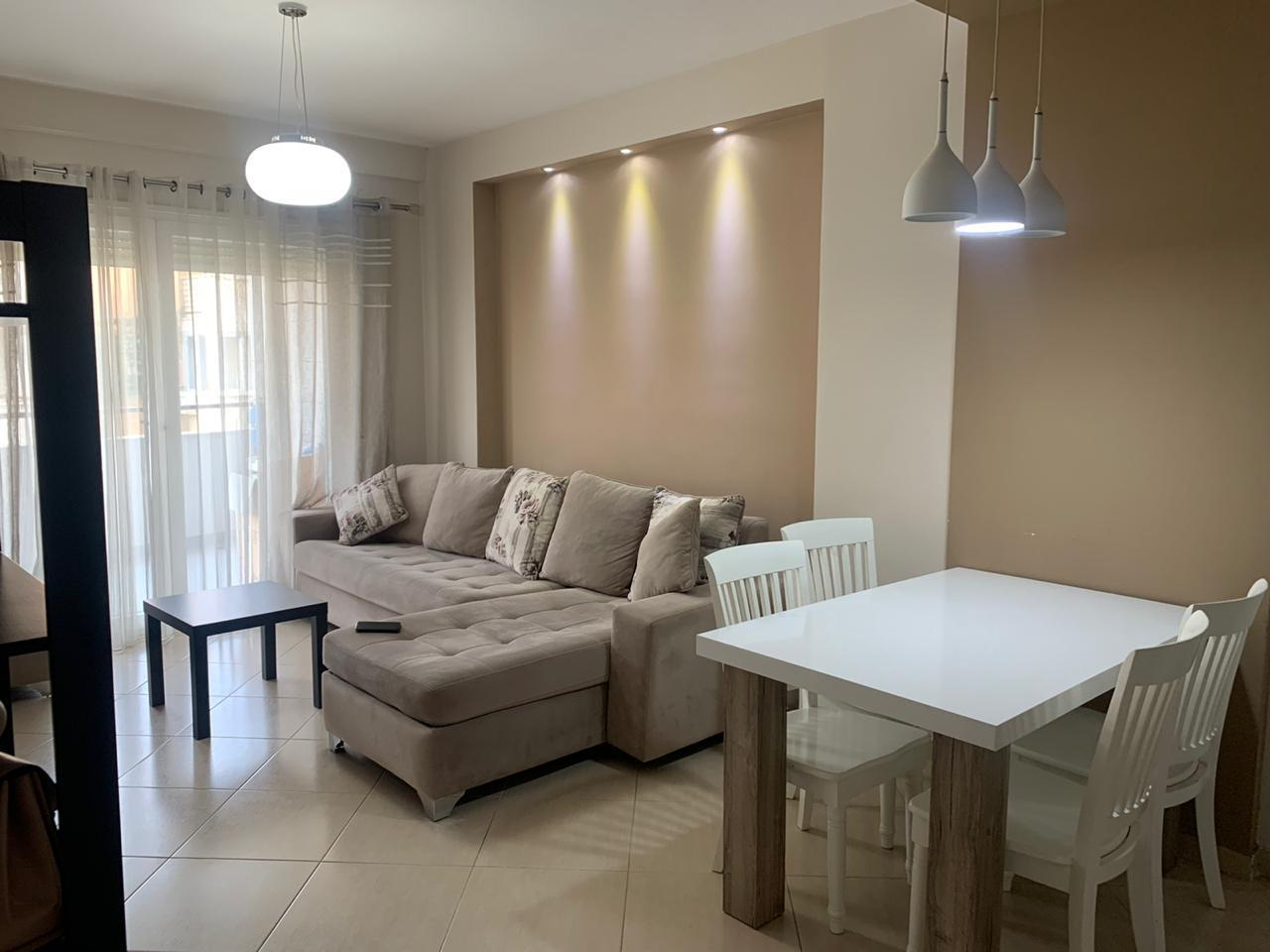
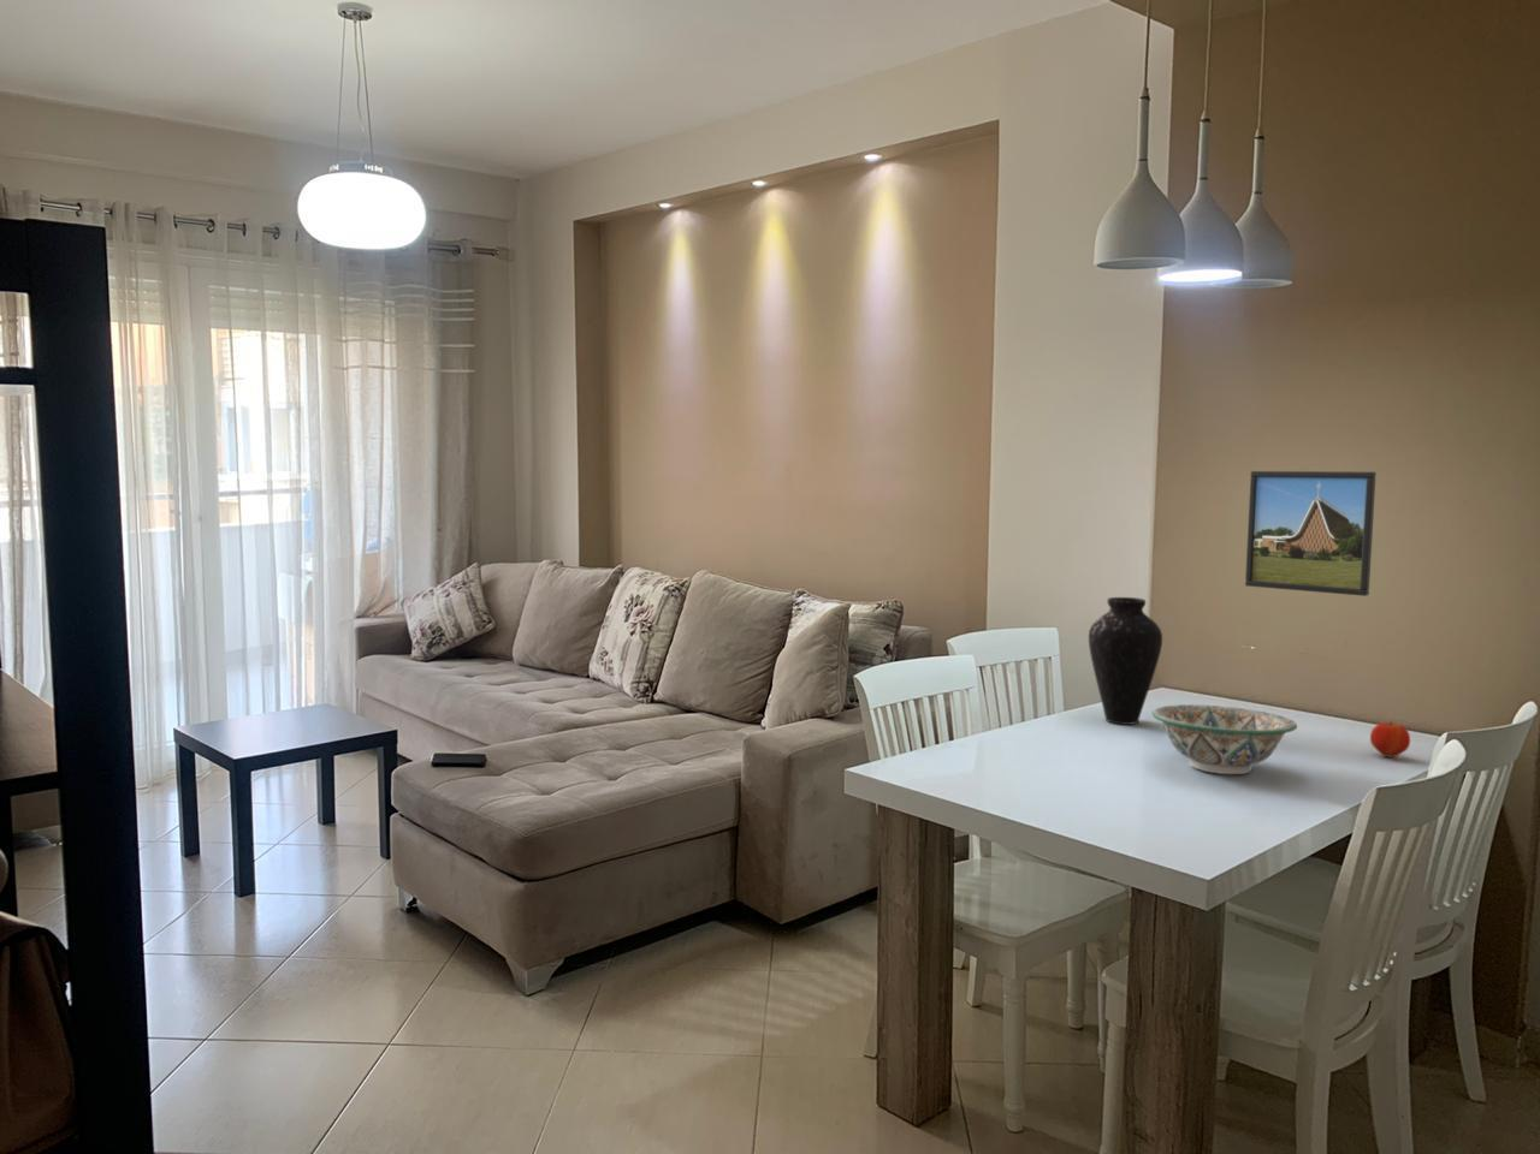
+ apple [1369,720,1411,759]
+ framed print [1244,470,1378,598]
+ vase [1088,596,1163,725]
+ decorative bowl [1151,703,1299,776]
